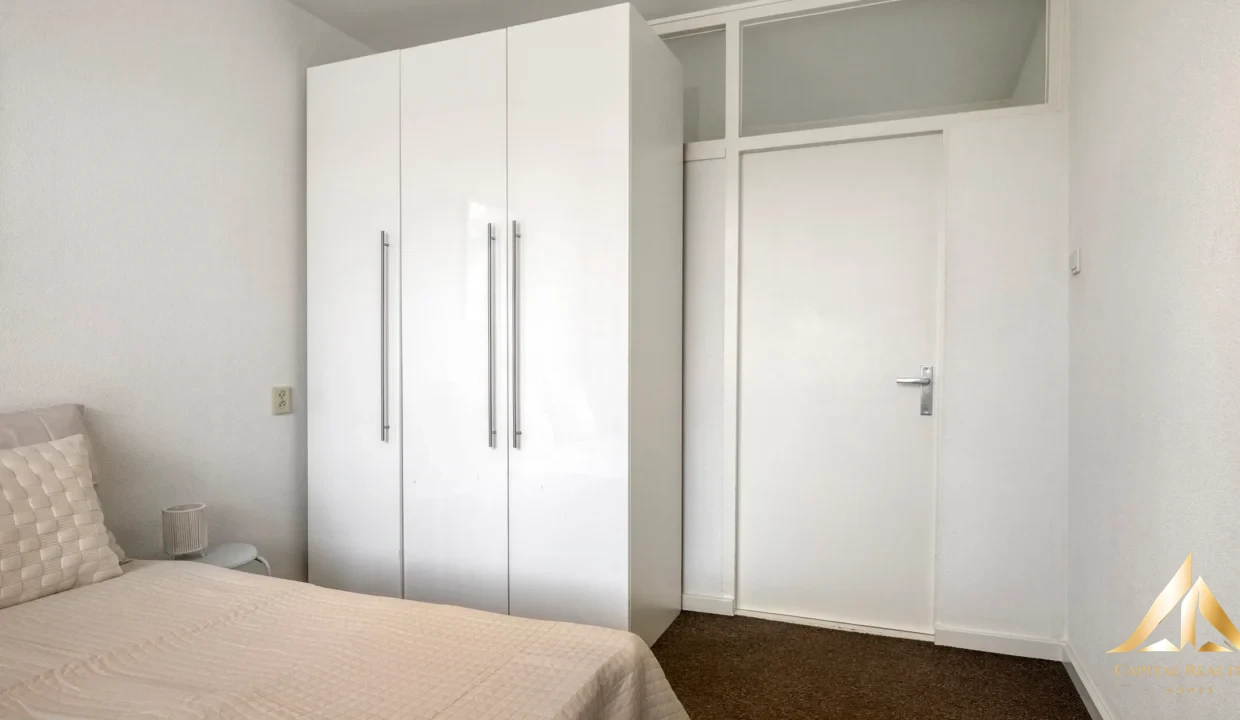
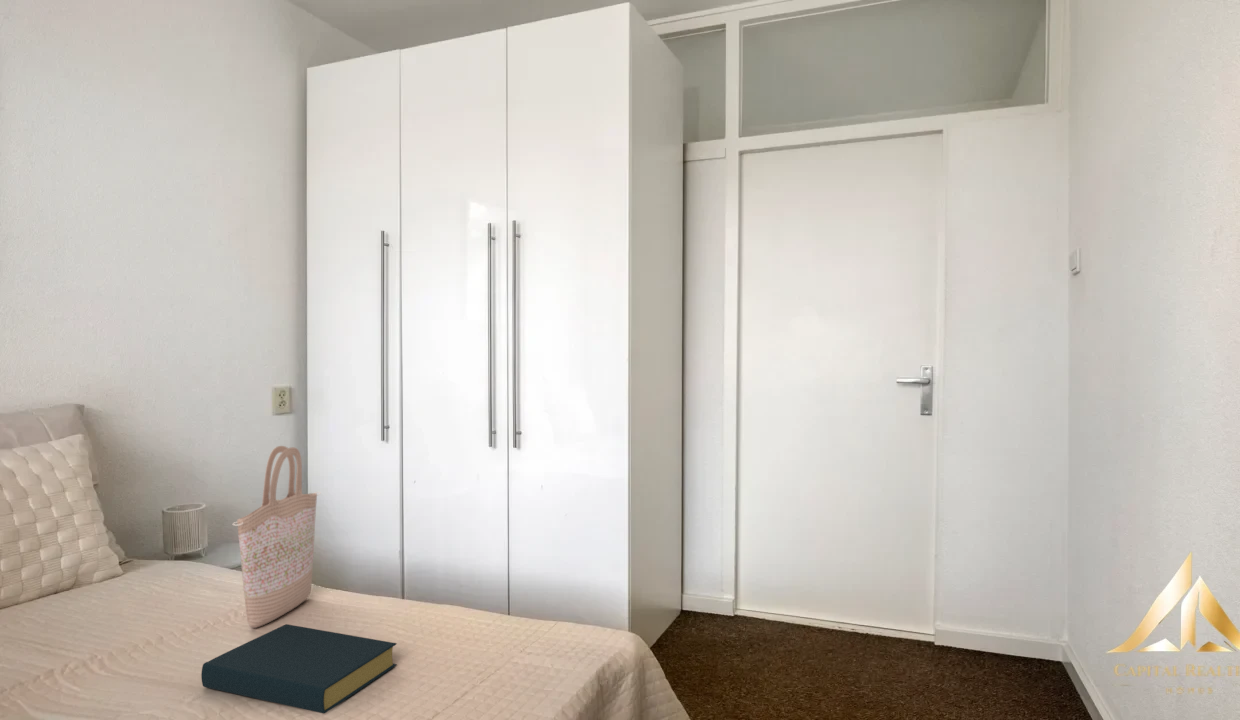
+ shopping bag [232,445,321,629]
+ hardback book [200,623,398,715]
